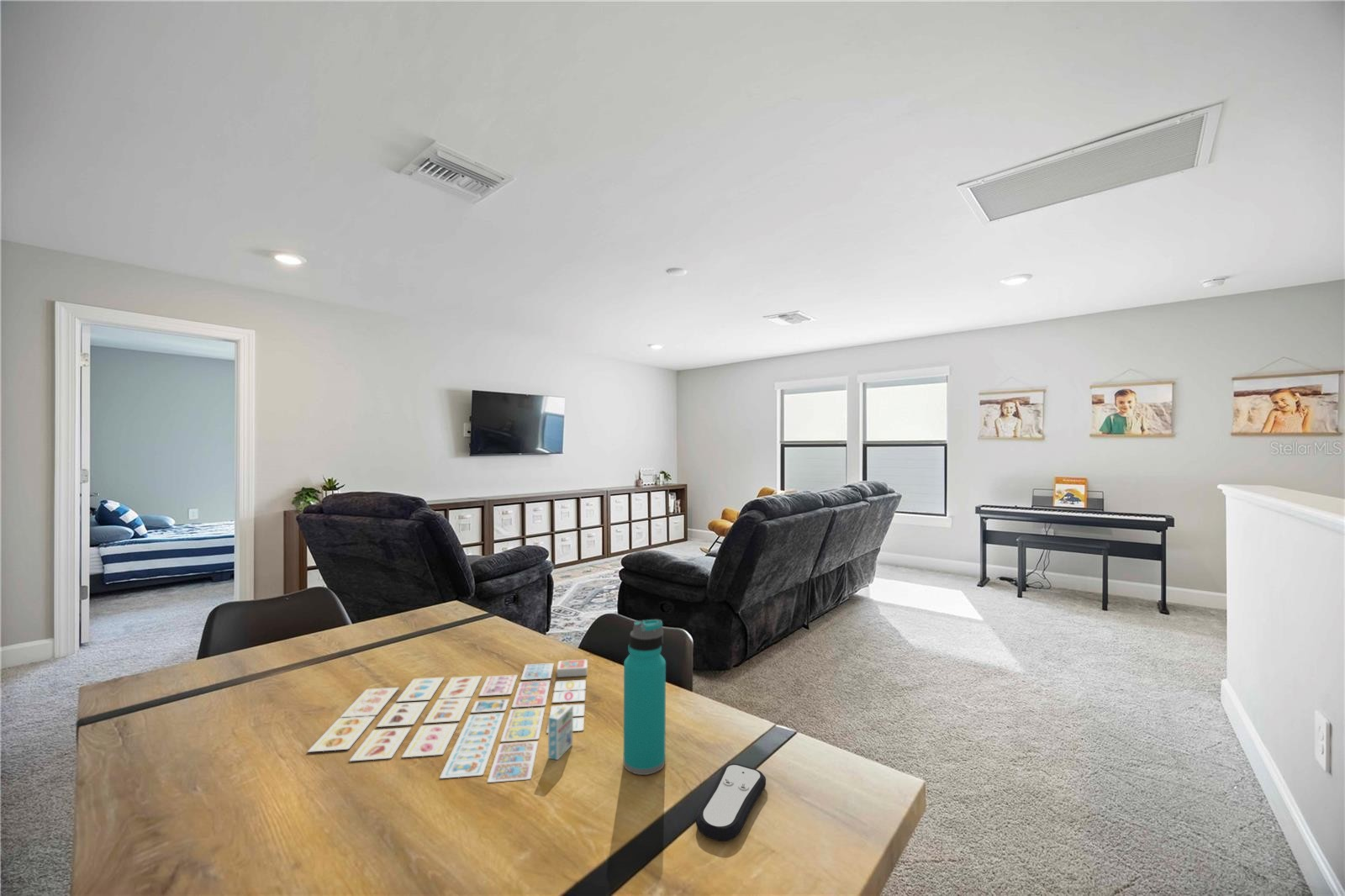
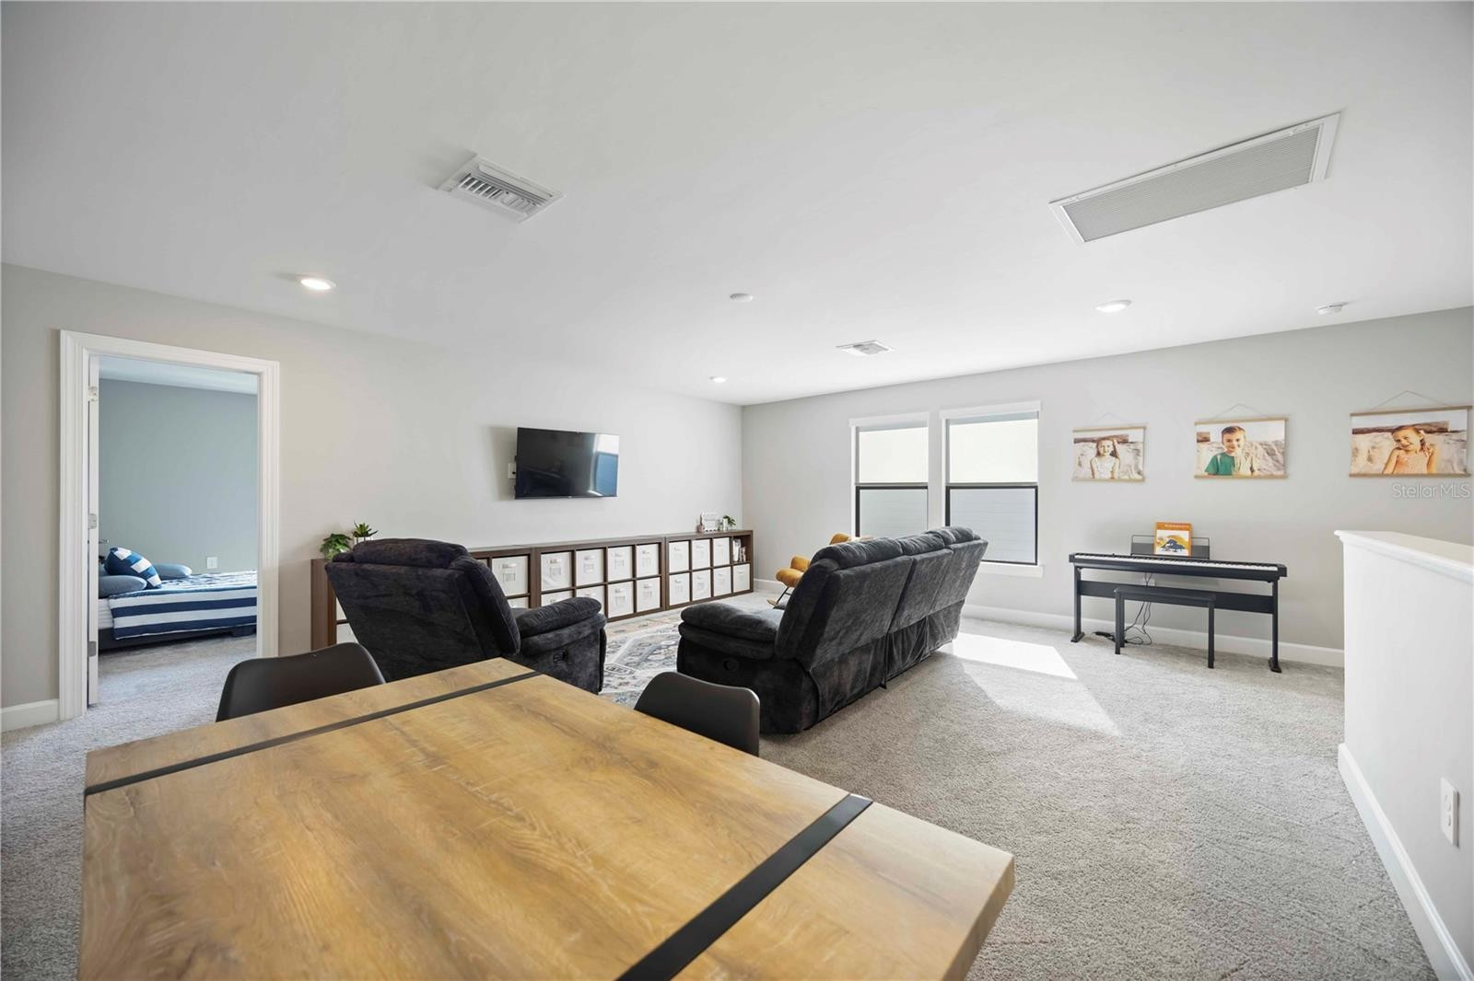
- remote control [694,762,767,842]
- water bottle [623,619,667,776]
- board game [307,659,588,783]
